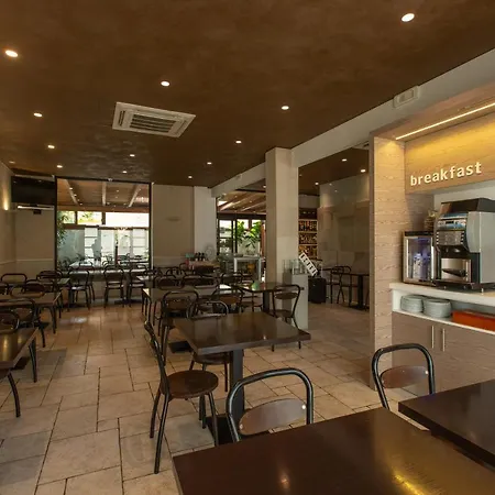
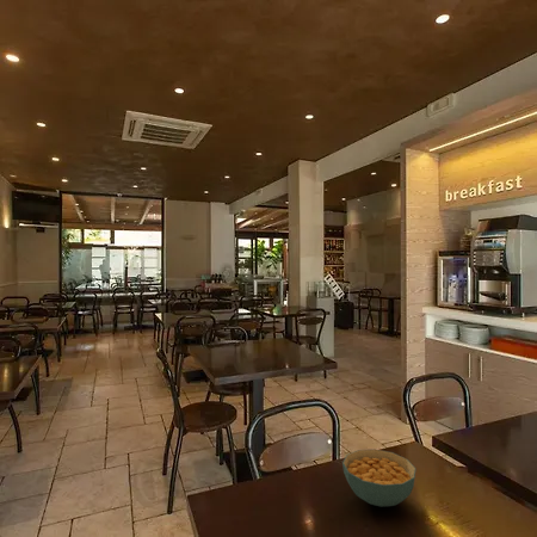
+ cereal bowl [341,449,416,508]
